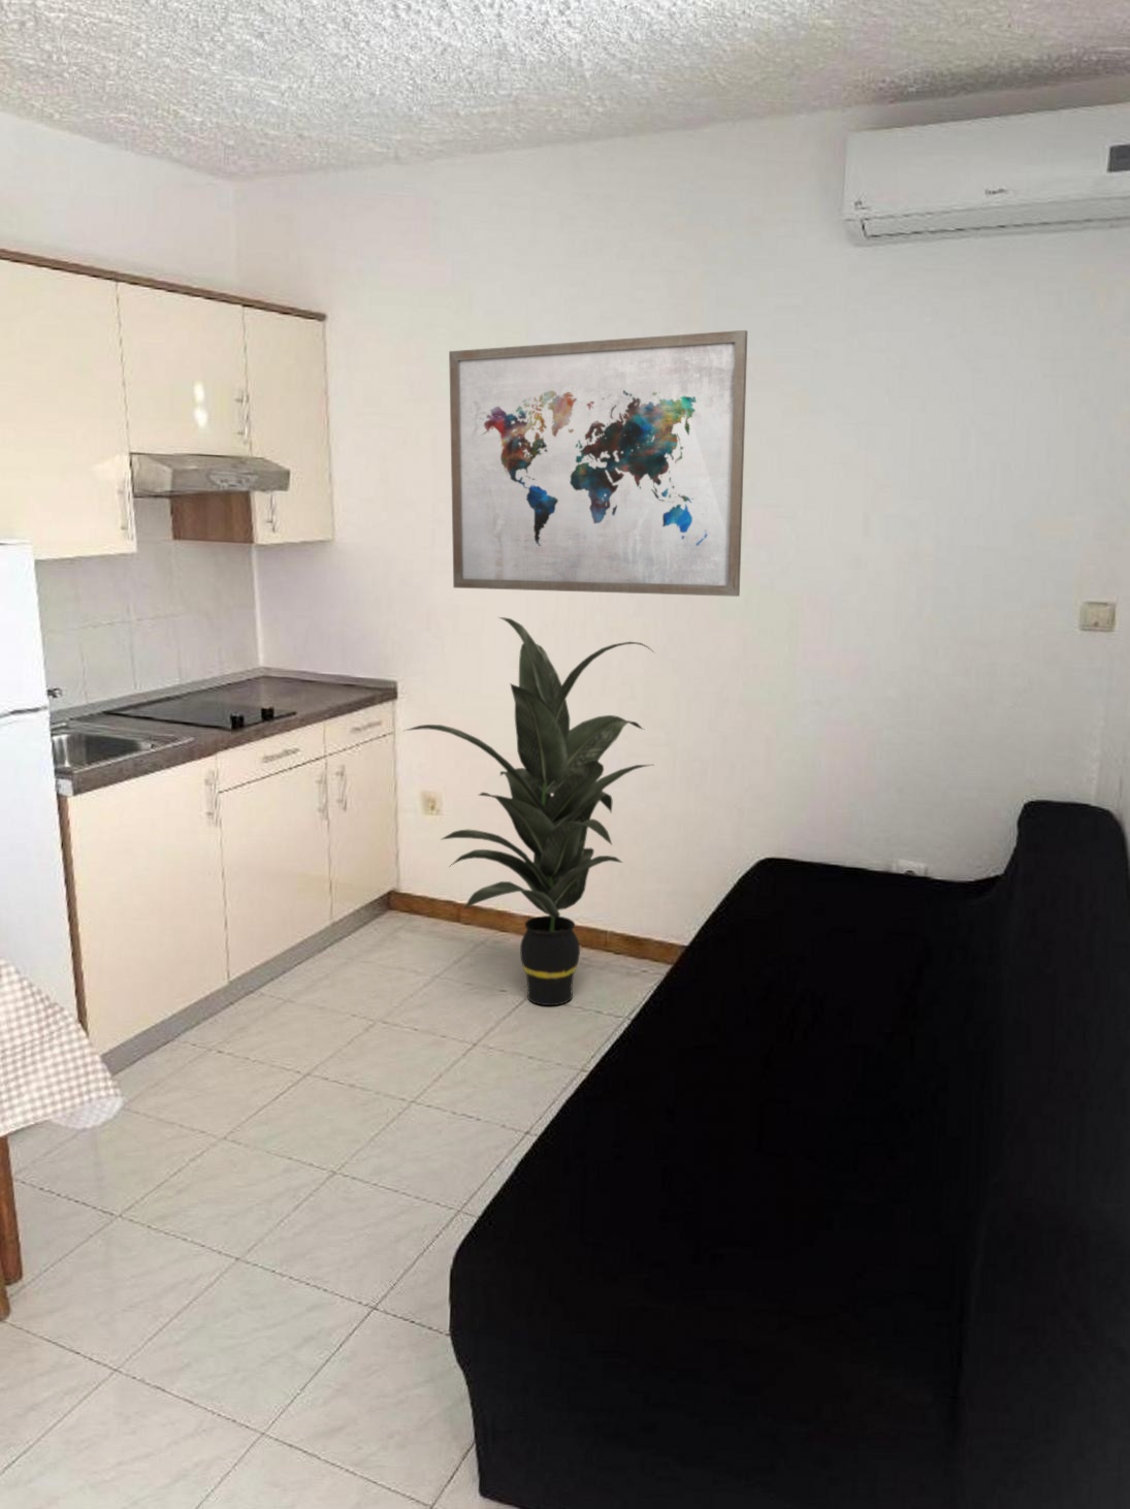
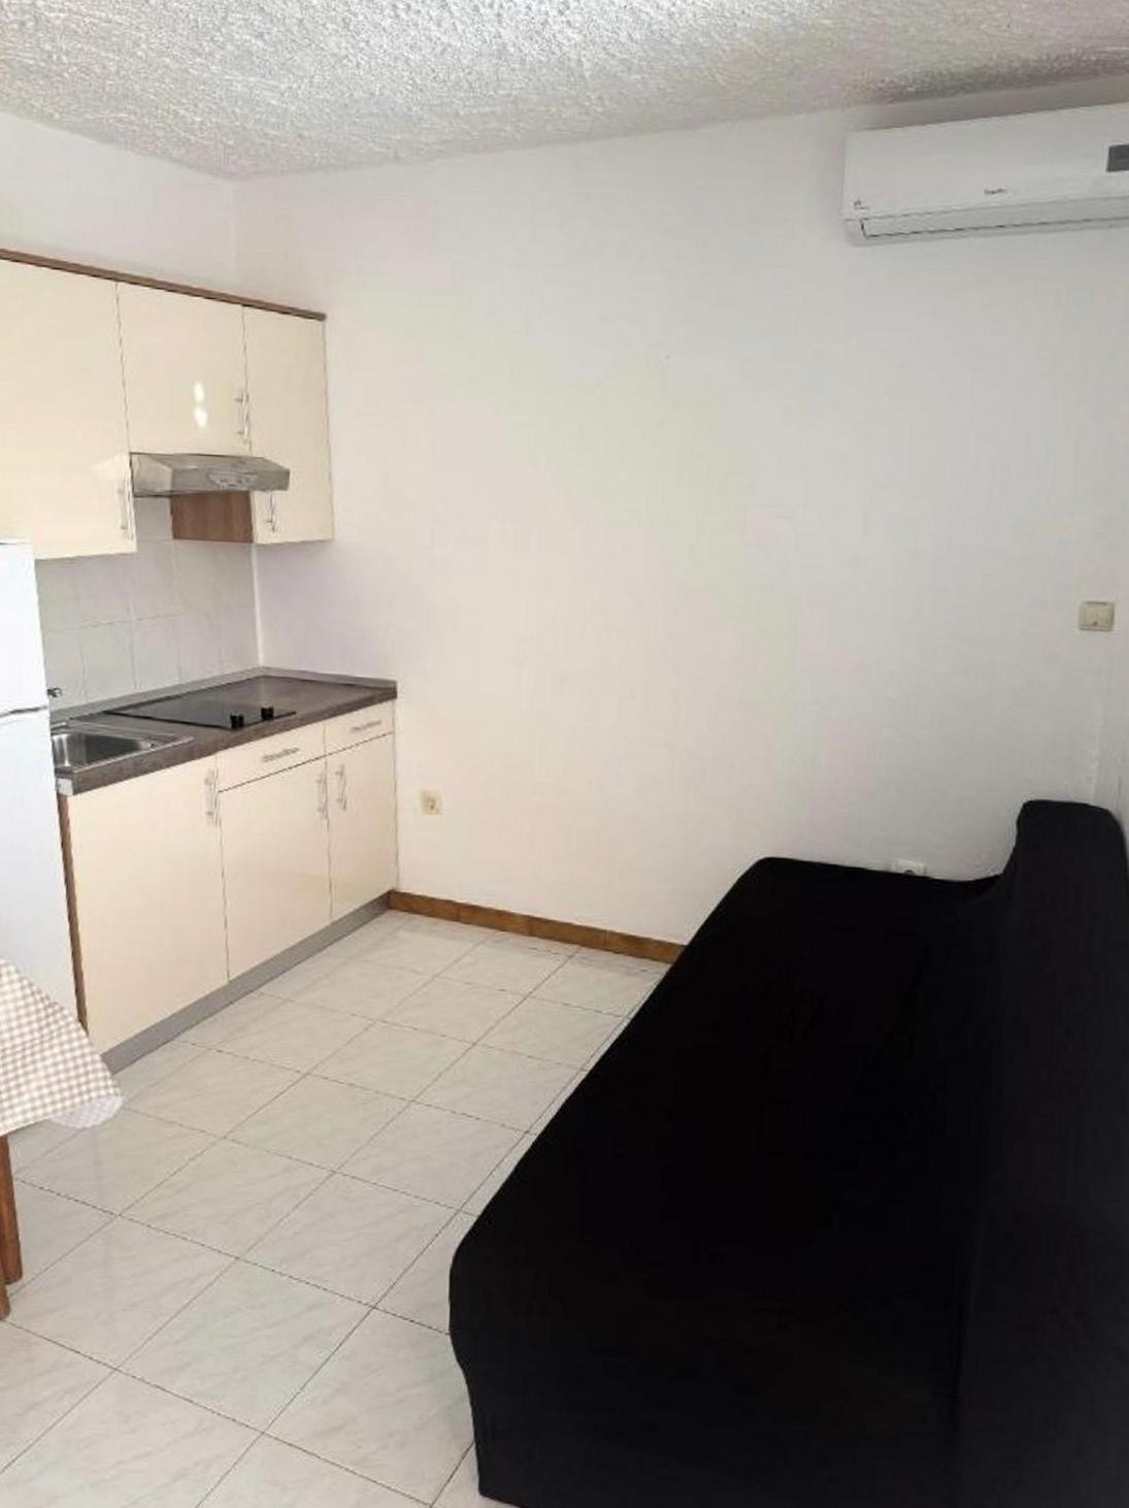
- wall art [447,329,748,597]
- indoor plant [404,616,656,1007]
